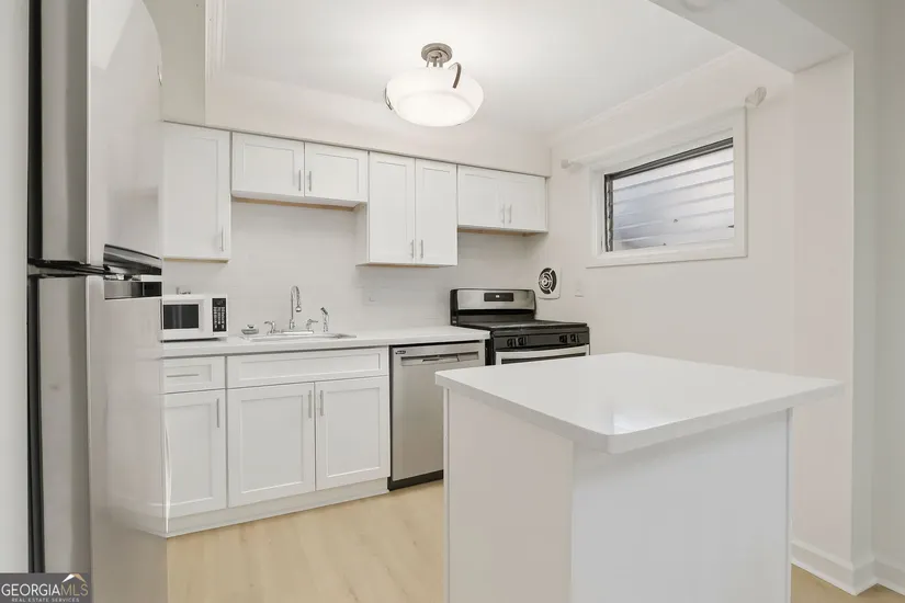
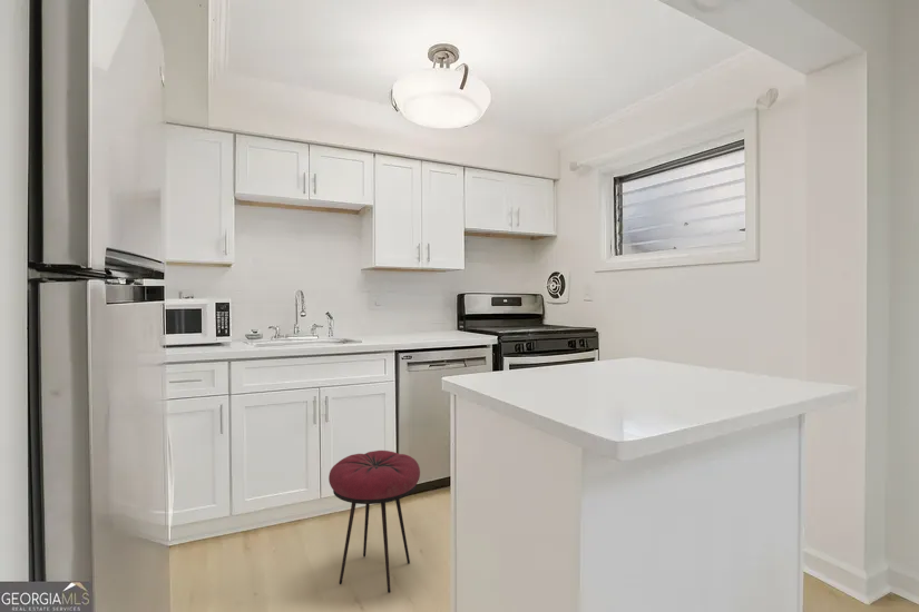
+ stool [327,450,421,593]
